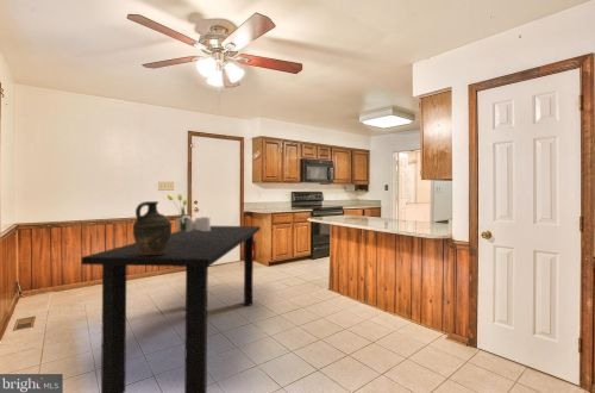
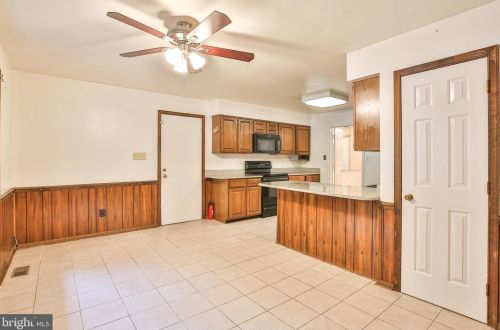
- ceramic jug [131,200,173,255]
- bouquet [167,193,212,241]
- dining table [80,225,262,393]
